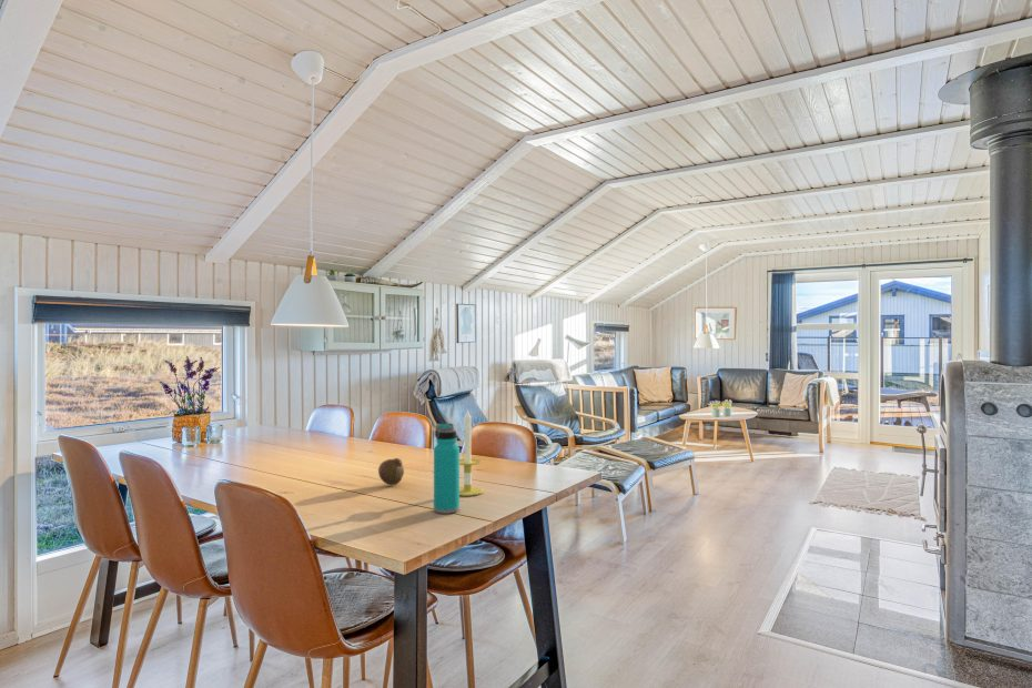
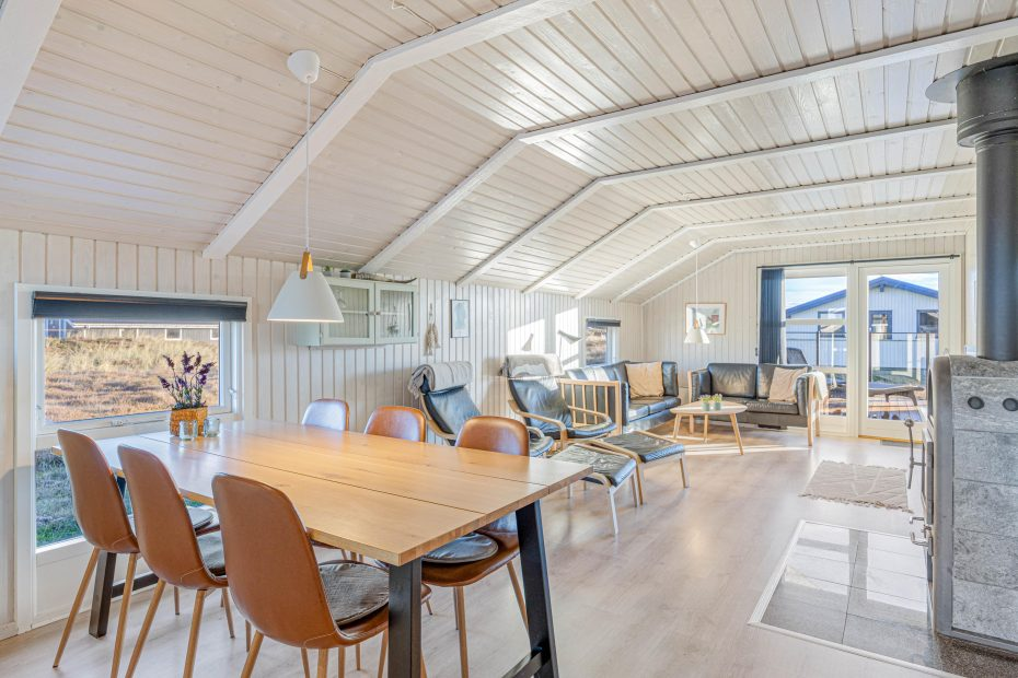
- water bottle [433,422,461,515]
- candle [459,407,484,497]
- fruit [377,457,405,486]
